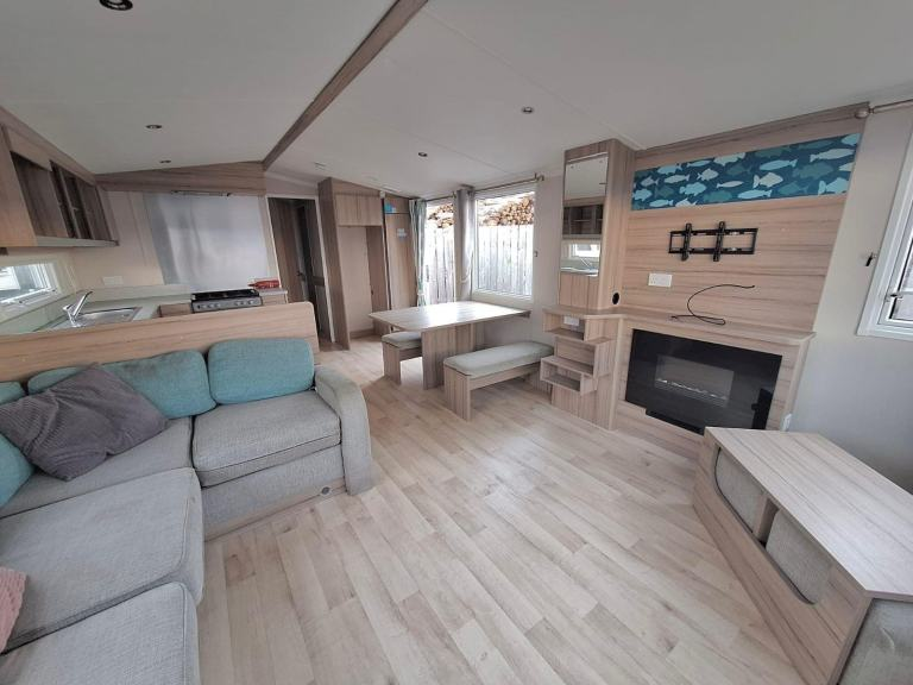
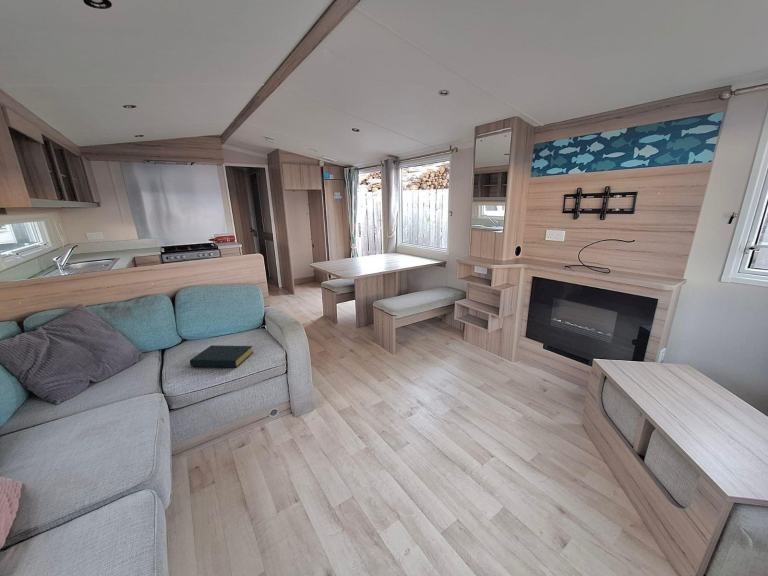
+ hardback book [189,345,254,368]
